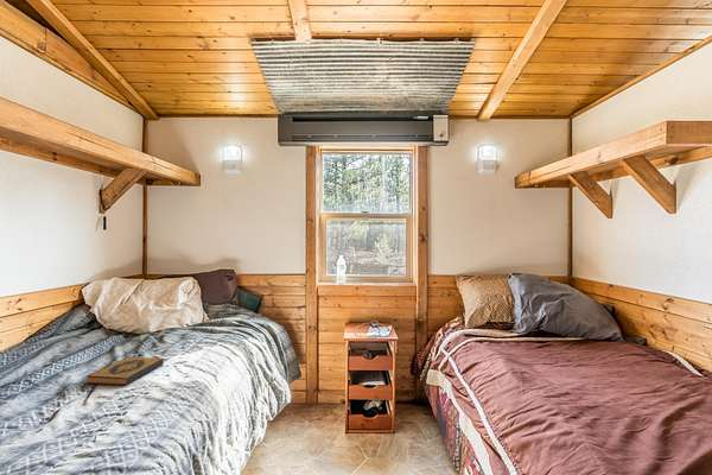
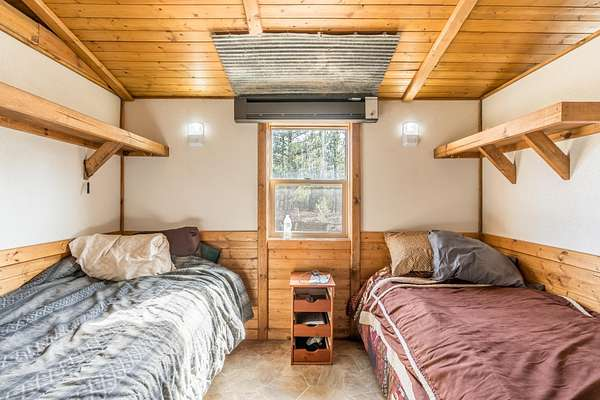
- hardback book [85,356,165,386]
